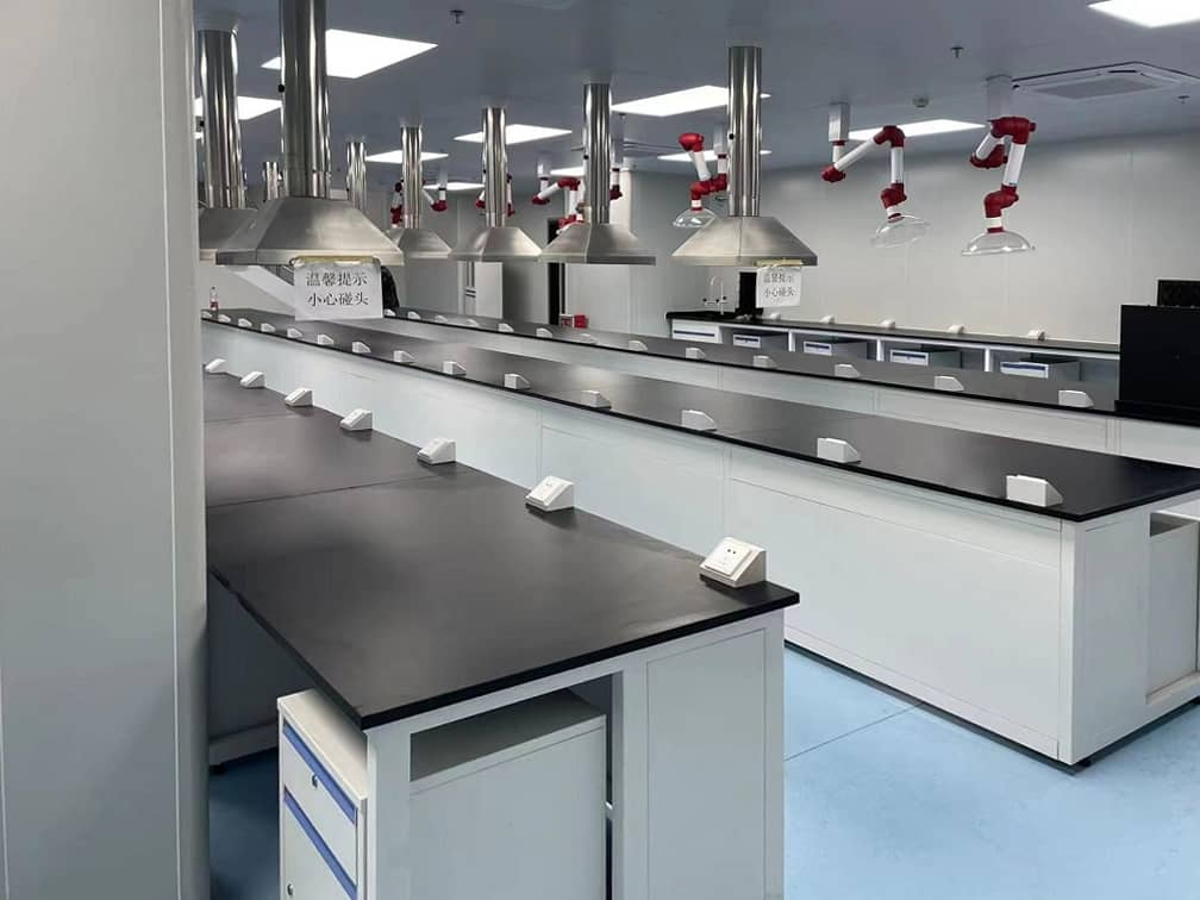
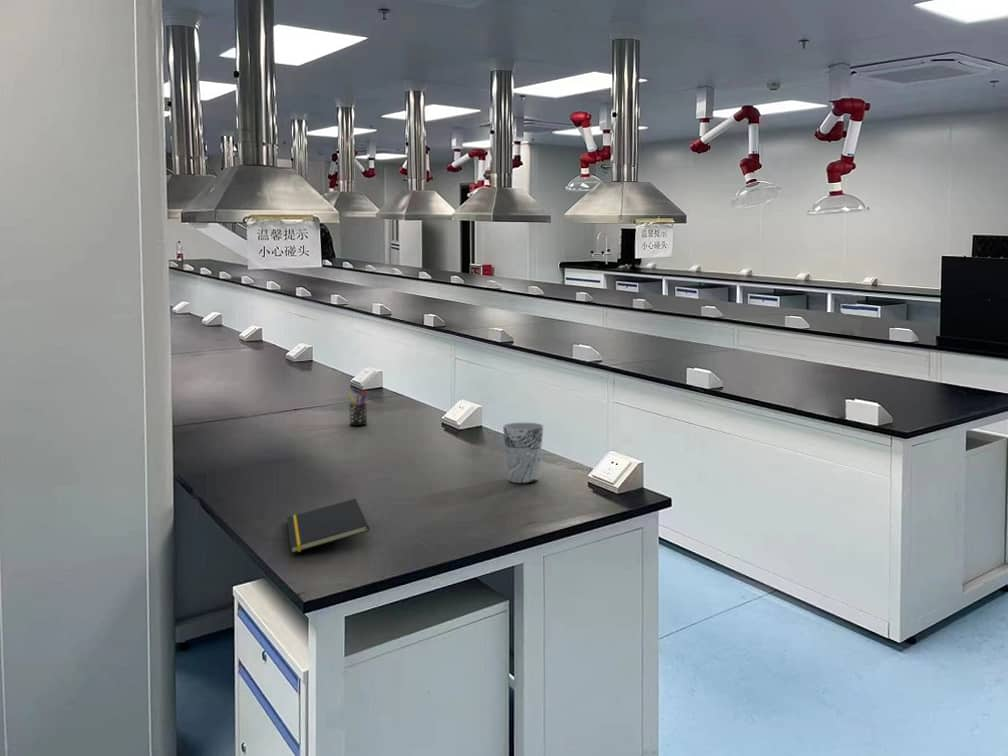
+ pen holder [347,388,368,427]
+ cup [502,422,544,484]
+ notepad [286,497,370,554]
